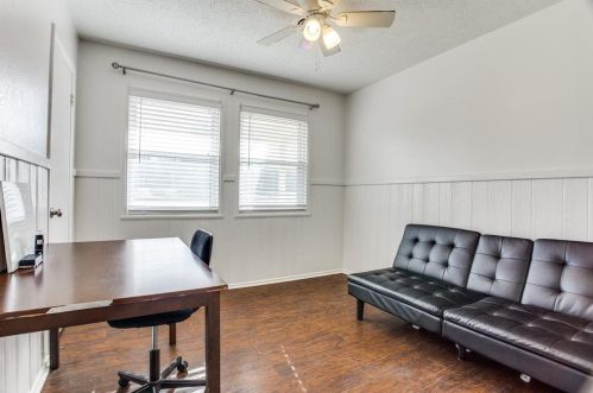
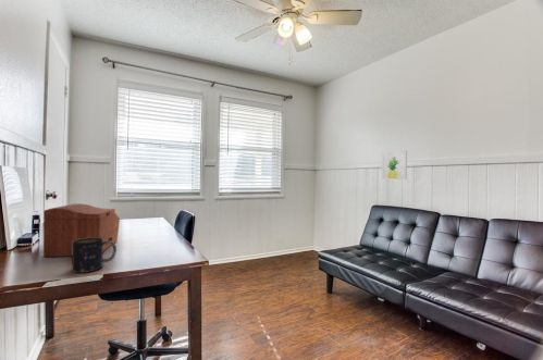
+ wall art [381,150,408,181]
+ mug [71,237,118,274]
+ sewing box [42,202,121,258]
